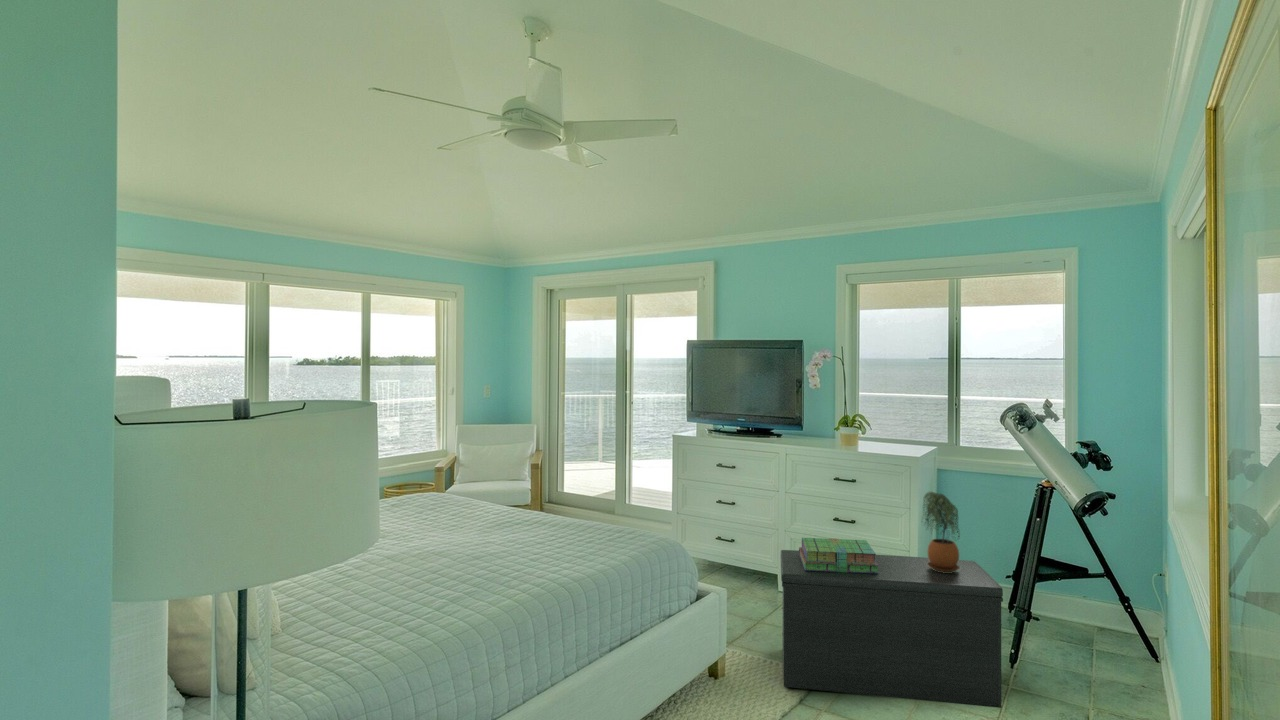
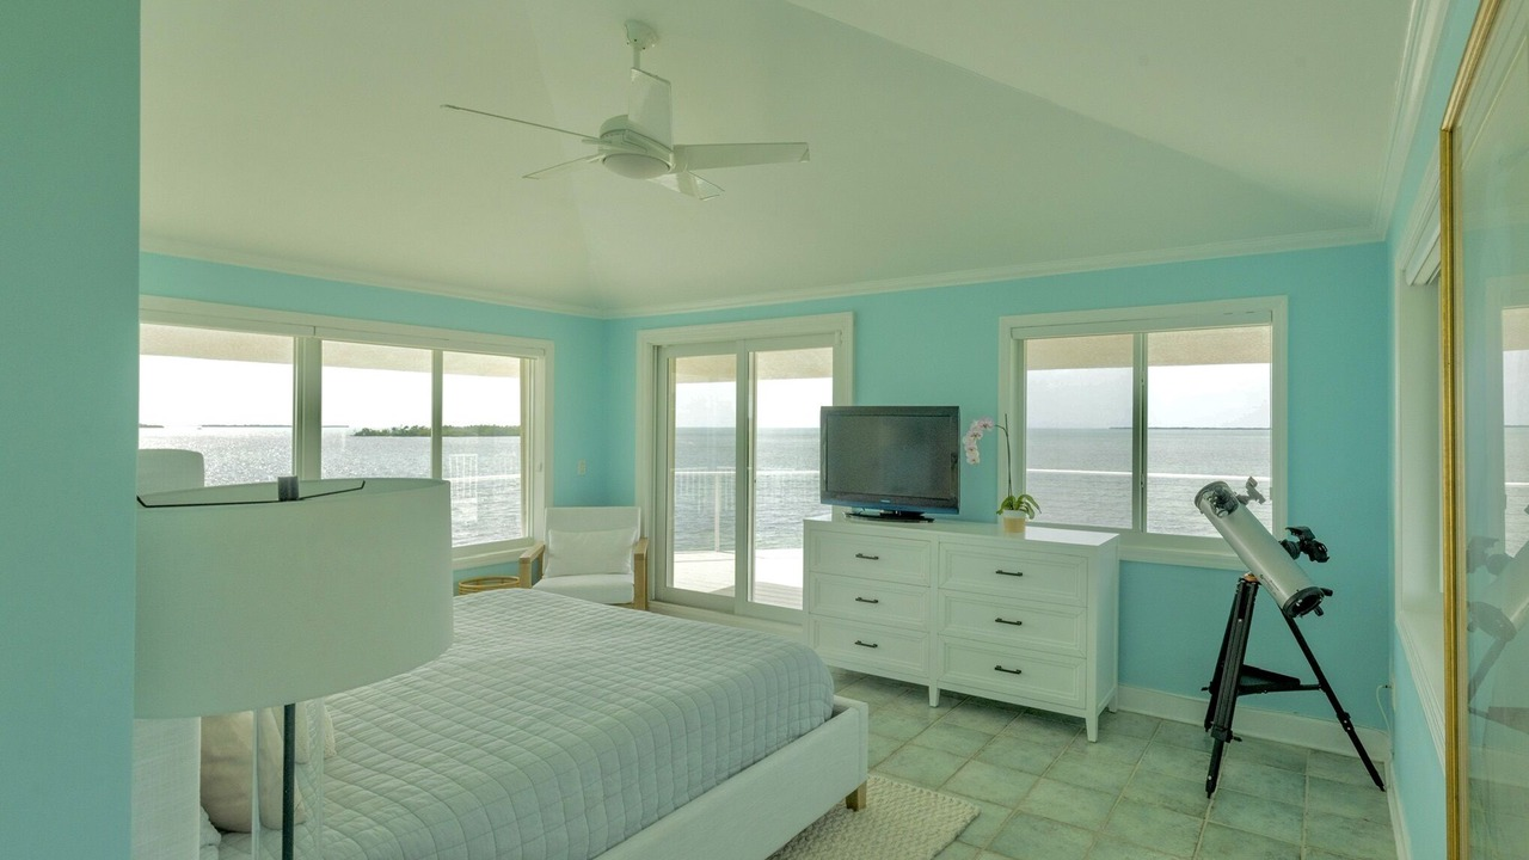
- bench [780,549,1004,709]
- potted plant [920,491,961,573]
- stack of books [798,537,879,574]
